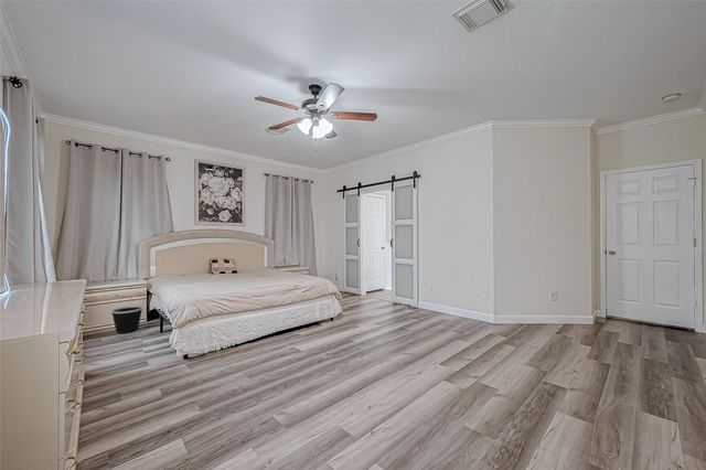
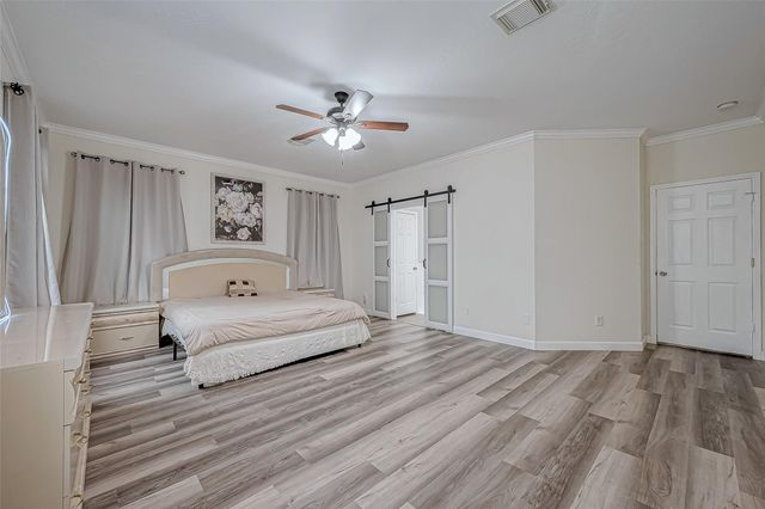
- wastebasket [110,305,145,338]
